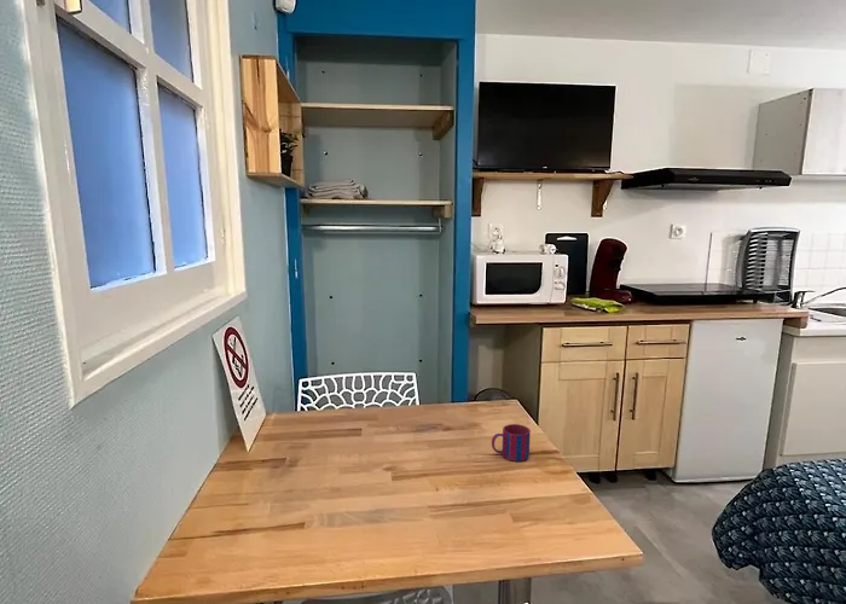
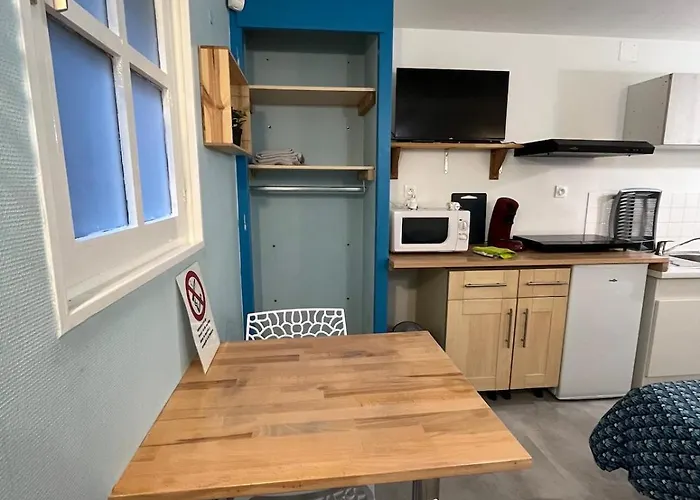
- mug [491,423,532,463]
